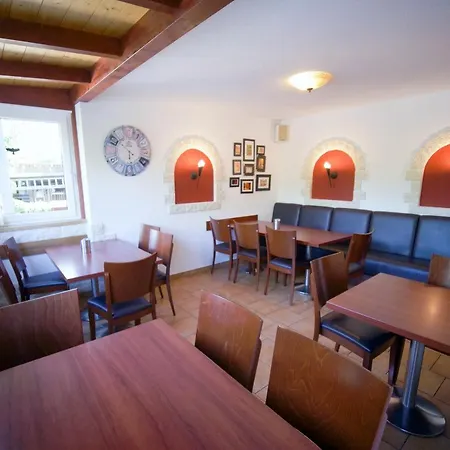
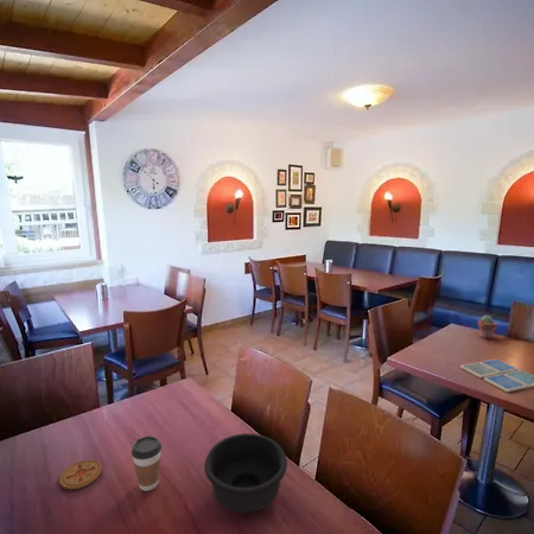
+ coaster [58,459,103,490]
+ potted succulent [477,314,498,339]
+ drink coaster [459,358,534,393]
+ bowl [203,432,288,514]
+ coffee cup [131,436,163,492]
